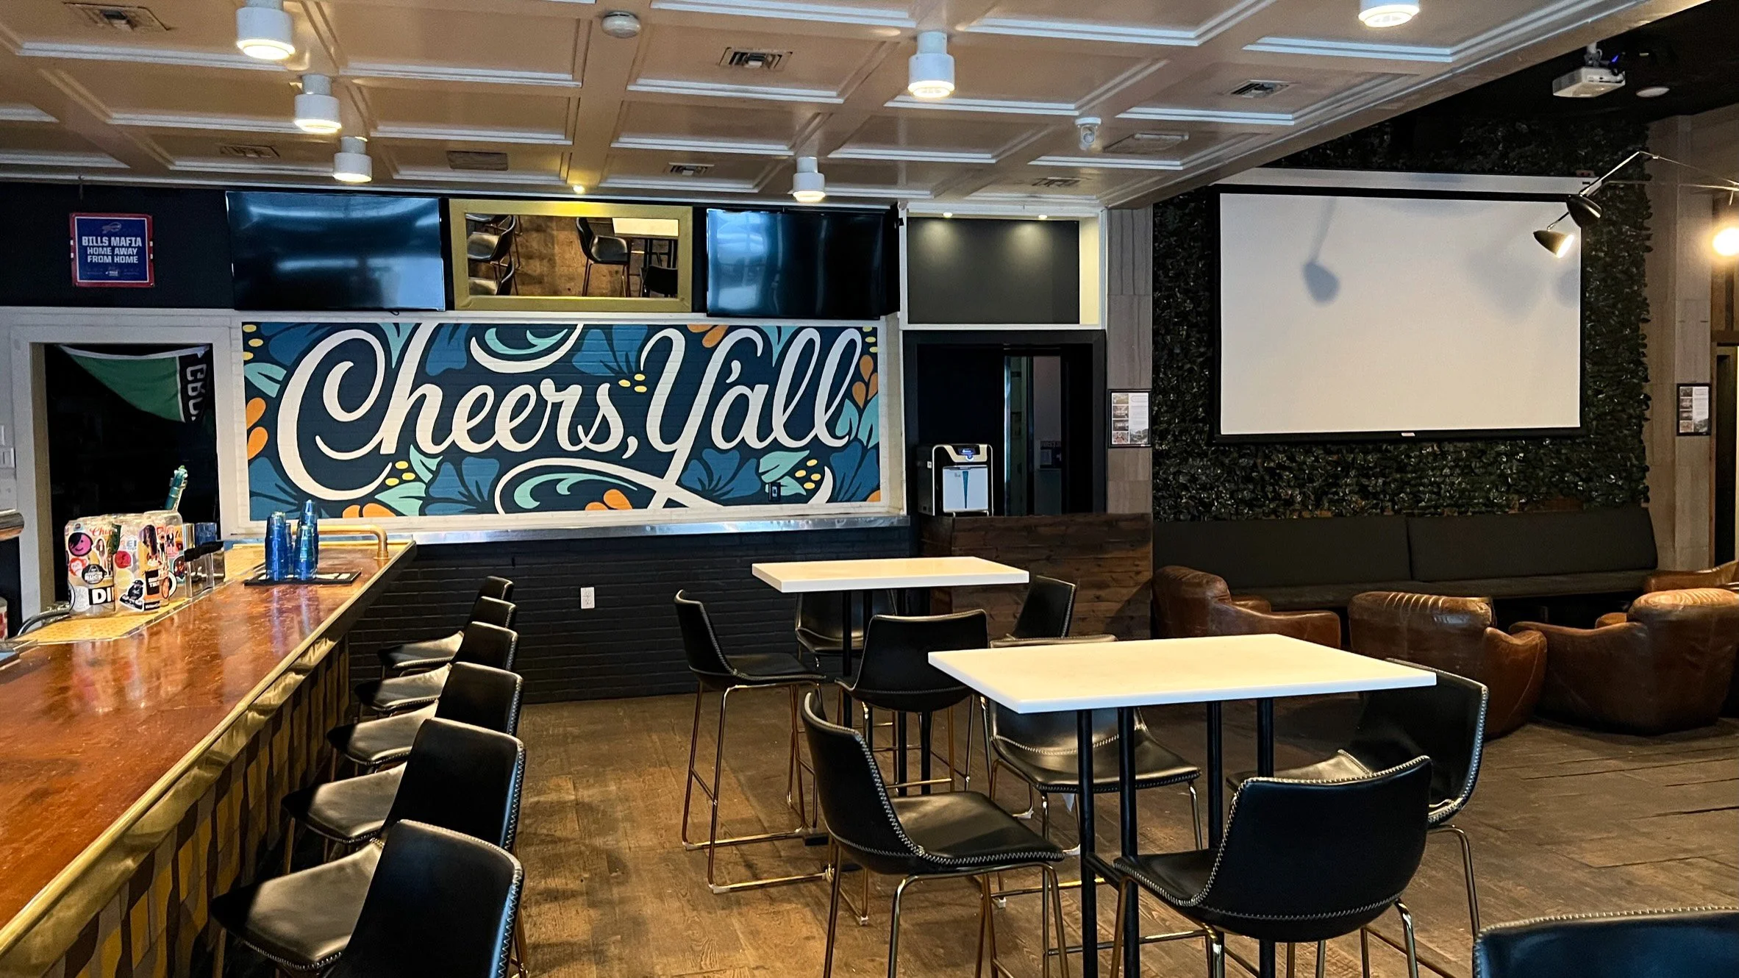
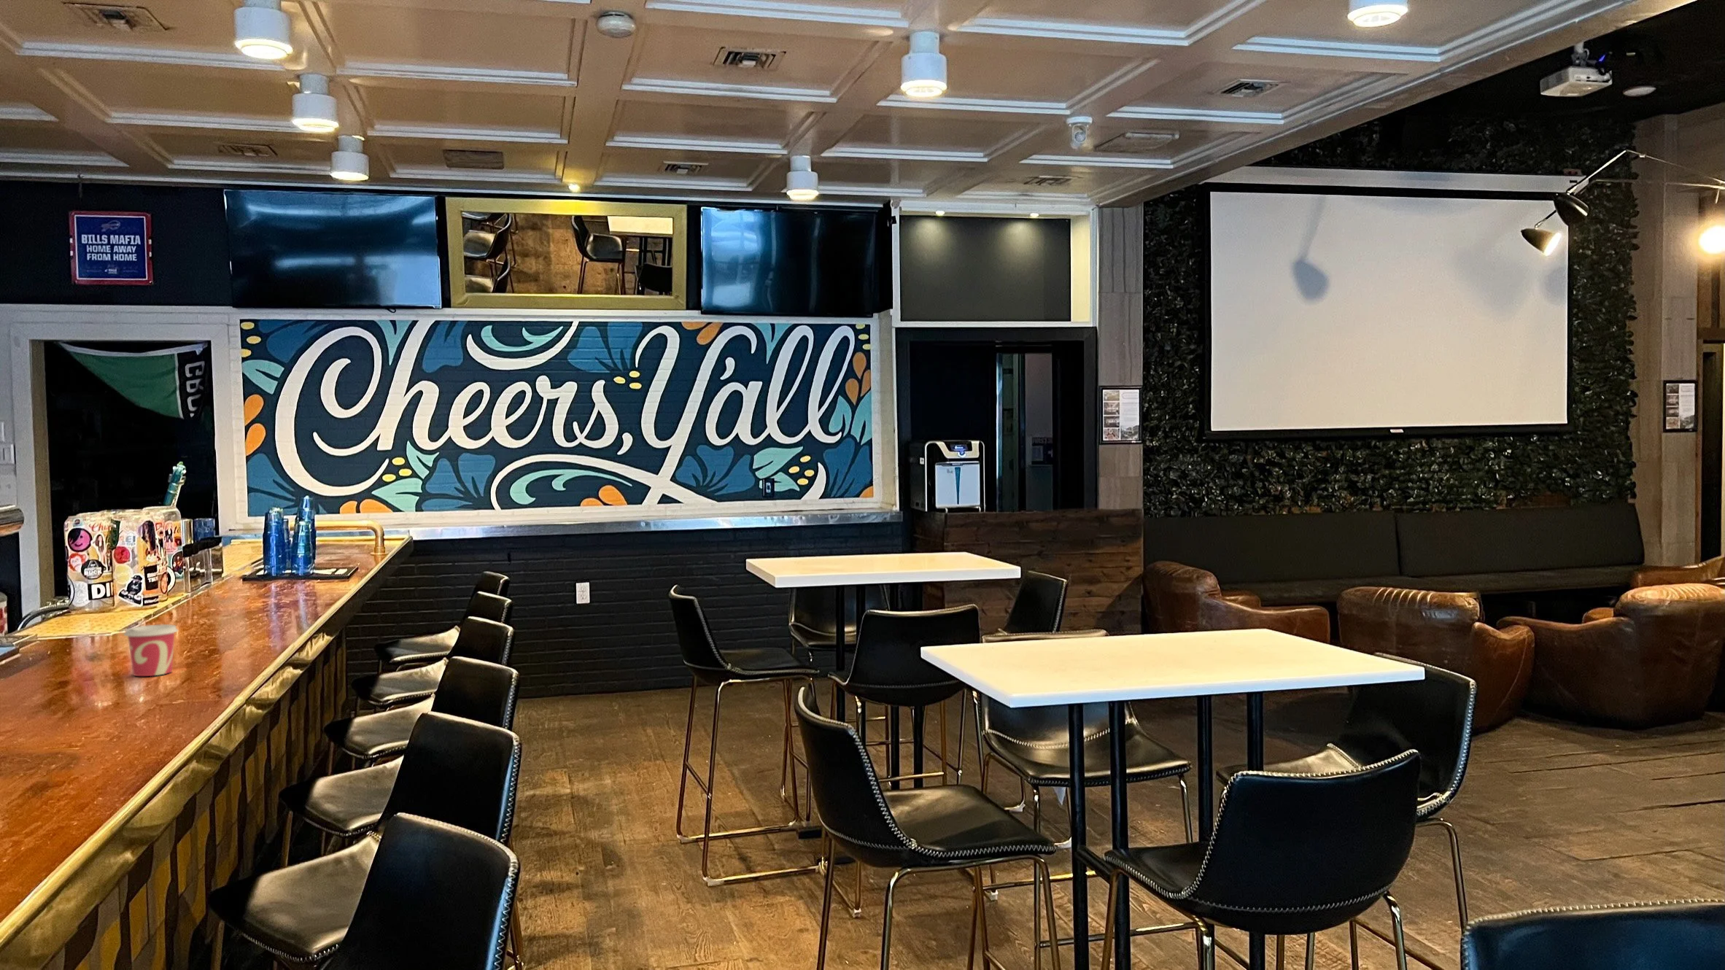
+ cup [123,623,179,676]
